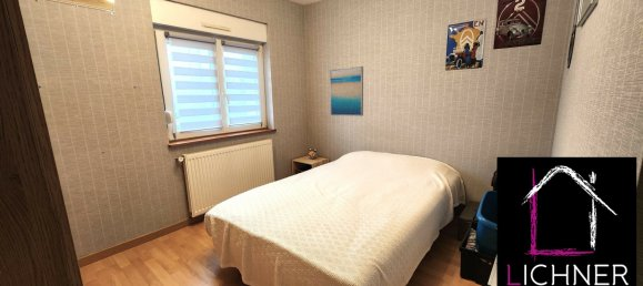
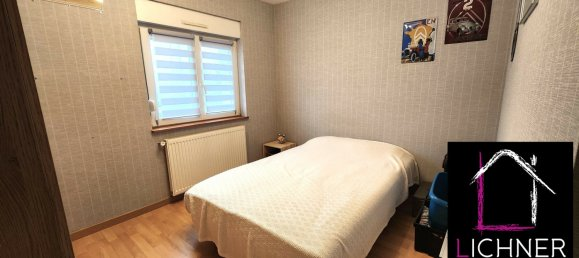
- wall art [329,65,364,118]
